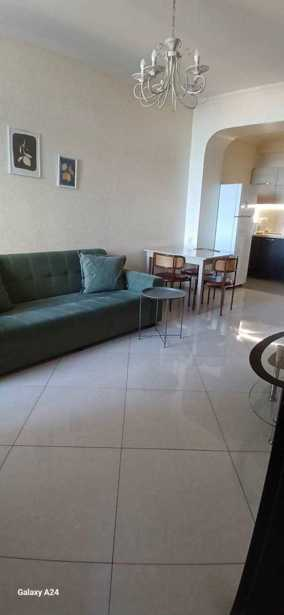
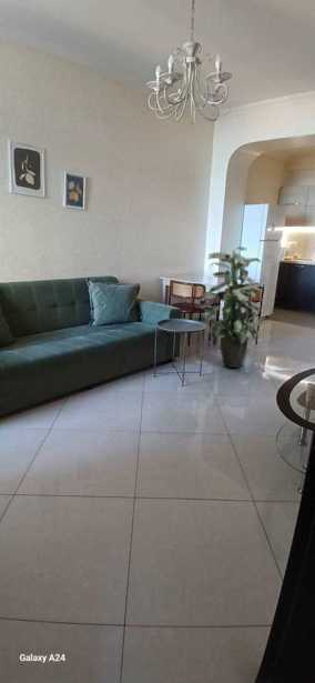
+ indoor plant [201,245,267,369]
